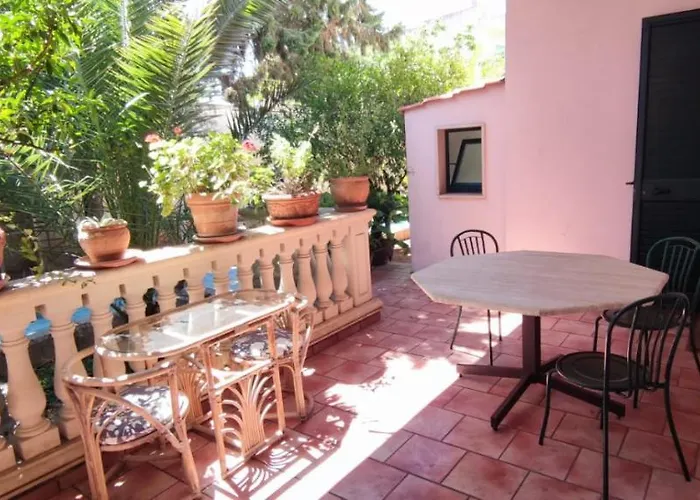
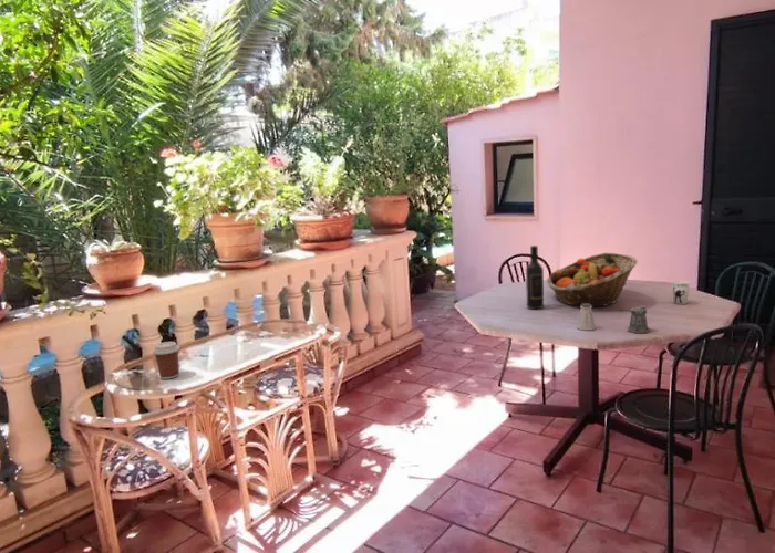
+ wine bottle [525,244,545,310]
+ saltshaker [576,304,597,332]
+ coffee cup [152,341,180,380]
+ cup [671,280,691,305]
+ pepper shaker [618,305,651,334]
+ fruit basket [546,252,639,307]
